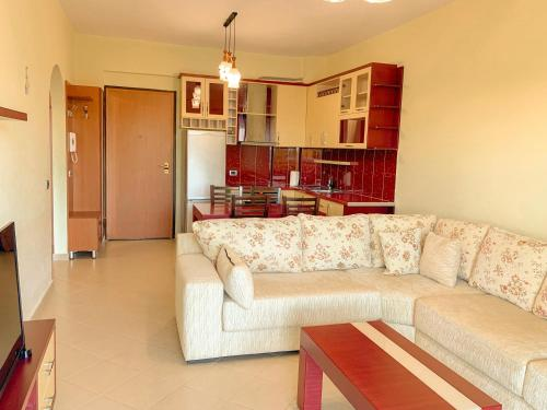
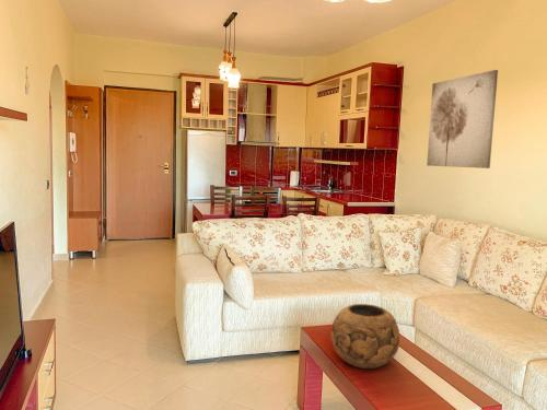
+ wall art [426,69,499,169]
+ decorative bowl [330,303,400,370]
